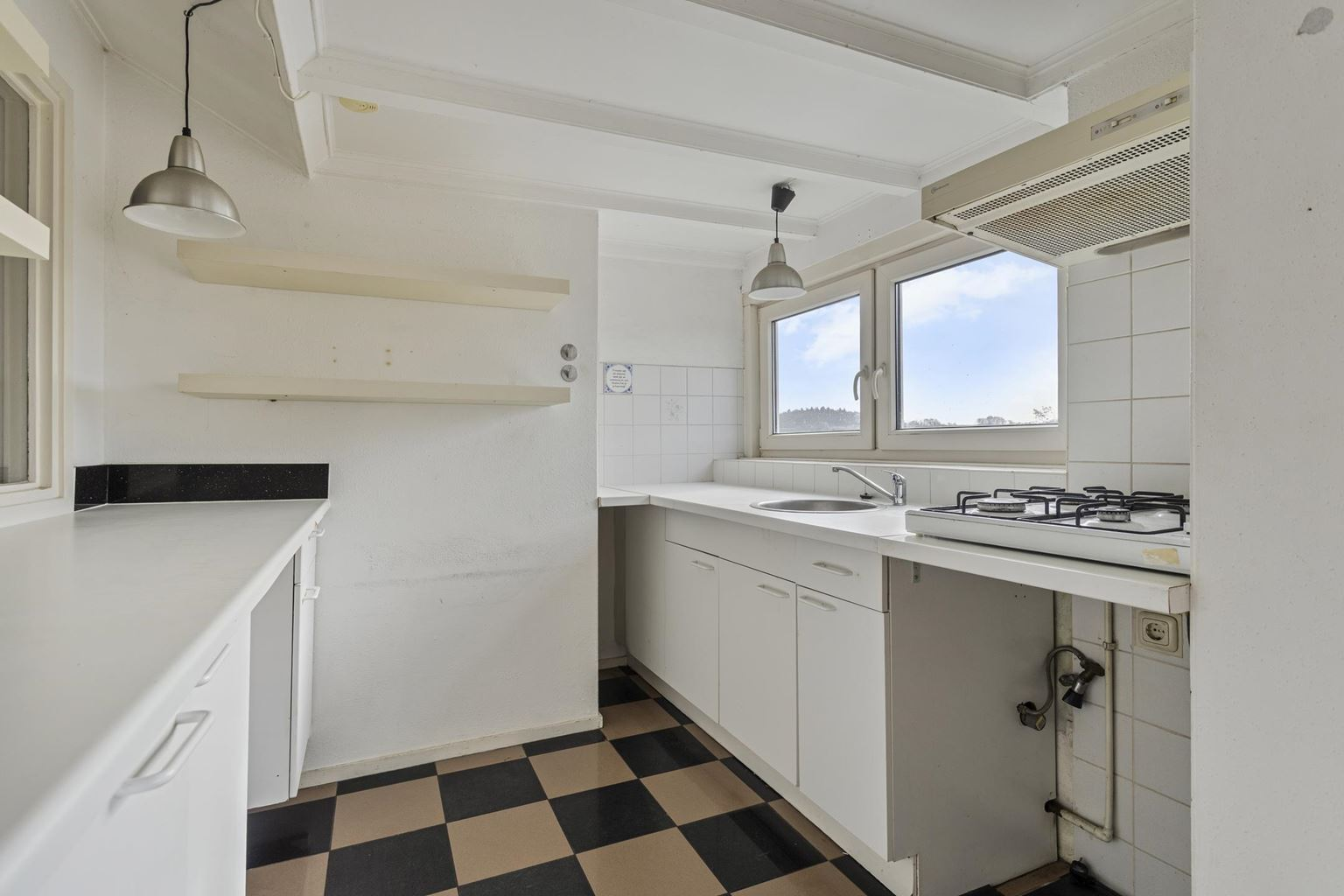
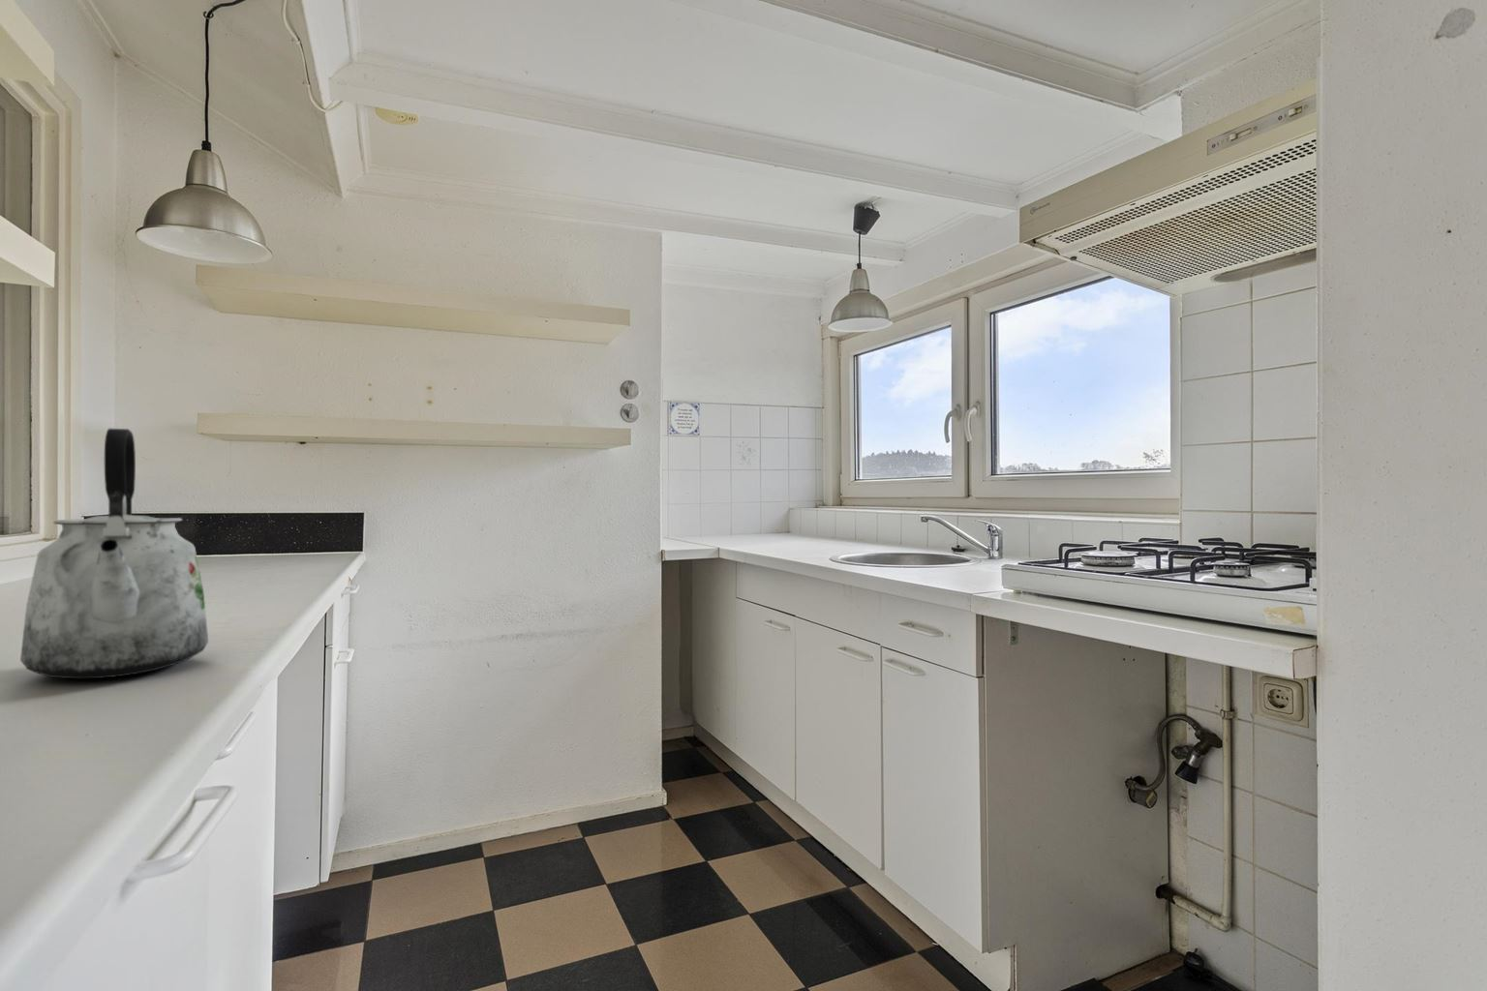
+ kettle [20,428,209,680]
